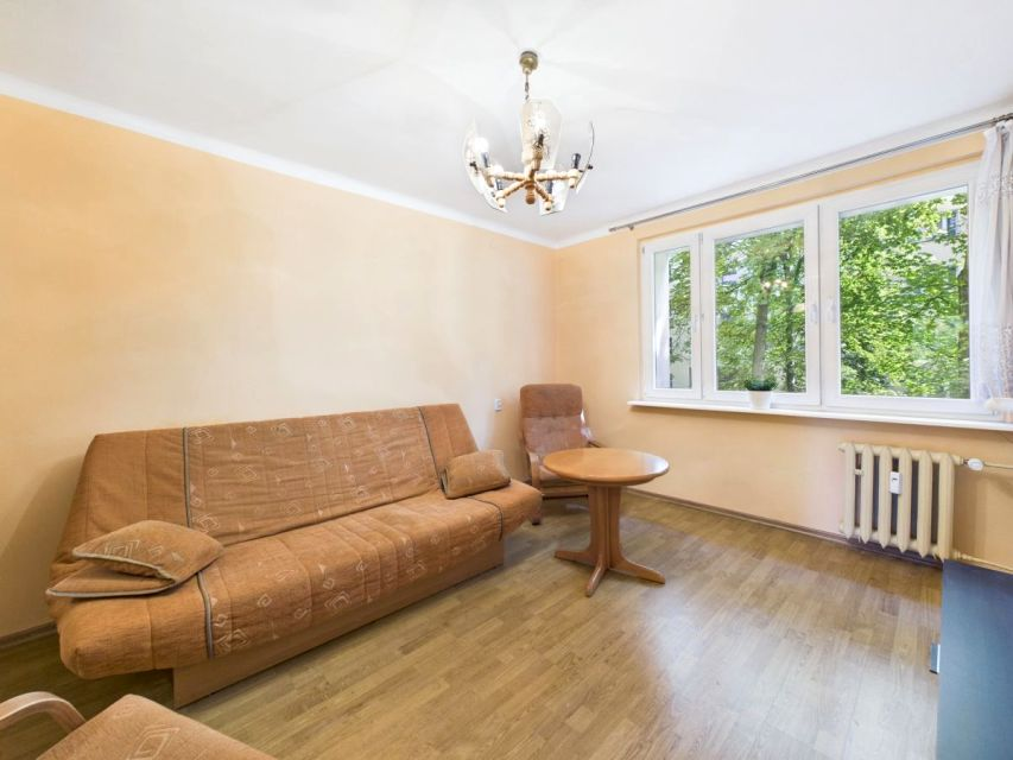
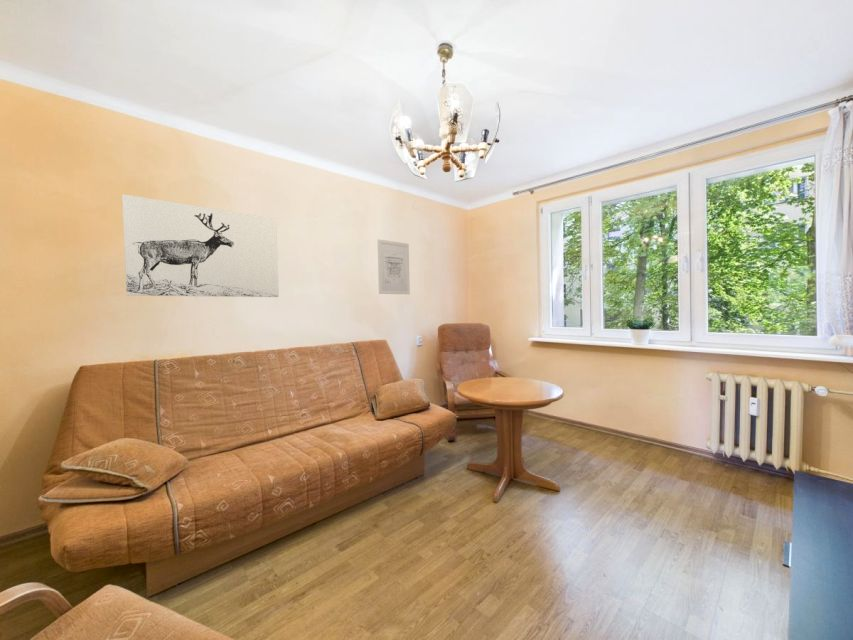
+ wall art [377,238,411,295]
+ wall art [121,193,280,298]
